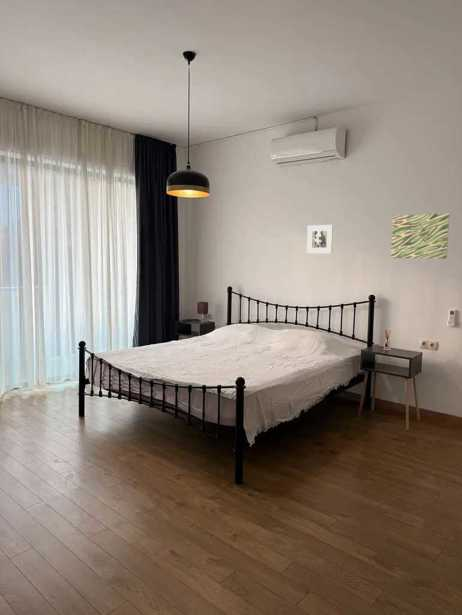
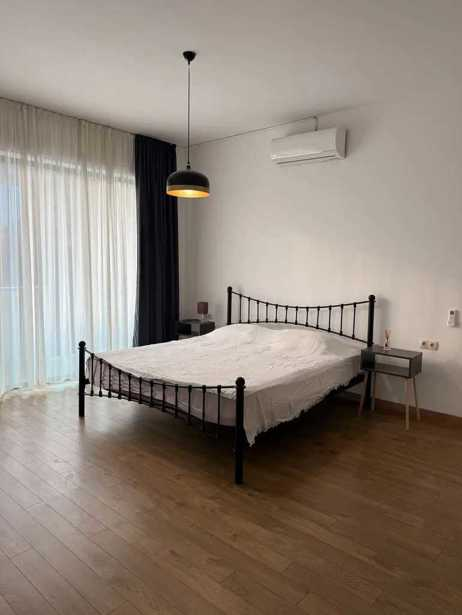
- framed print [306,224,334,254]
- wall art [390,212,450,260]
